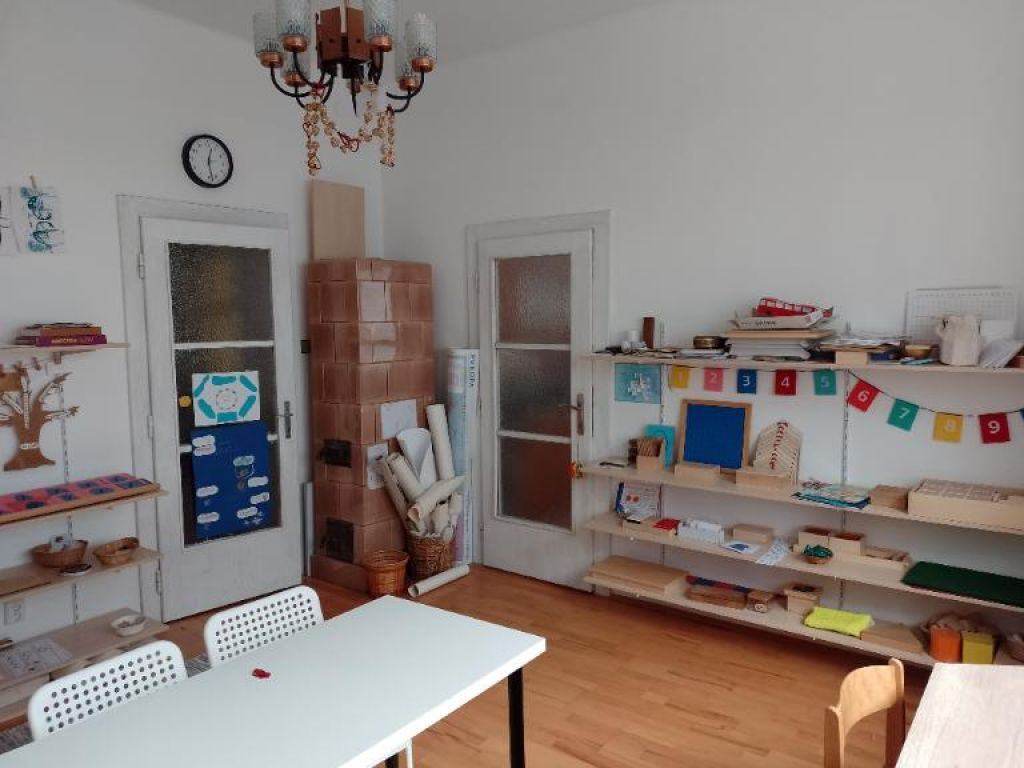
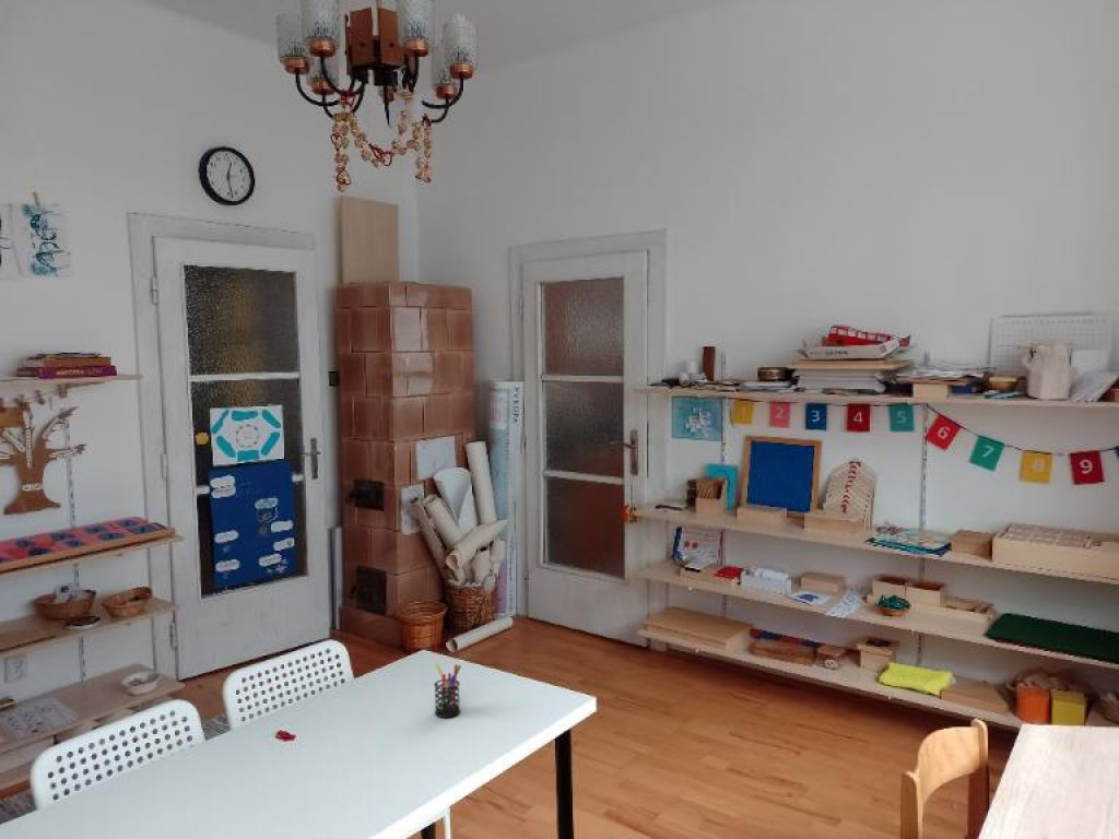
+ pen holder [433,662,462,719]
